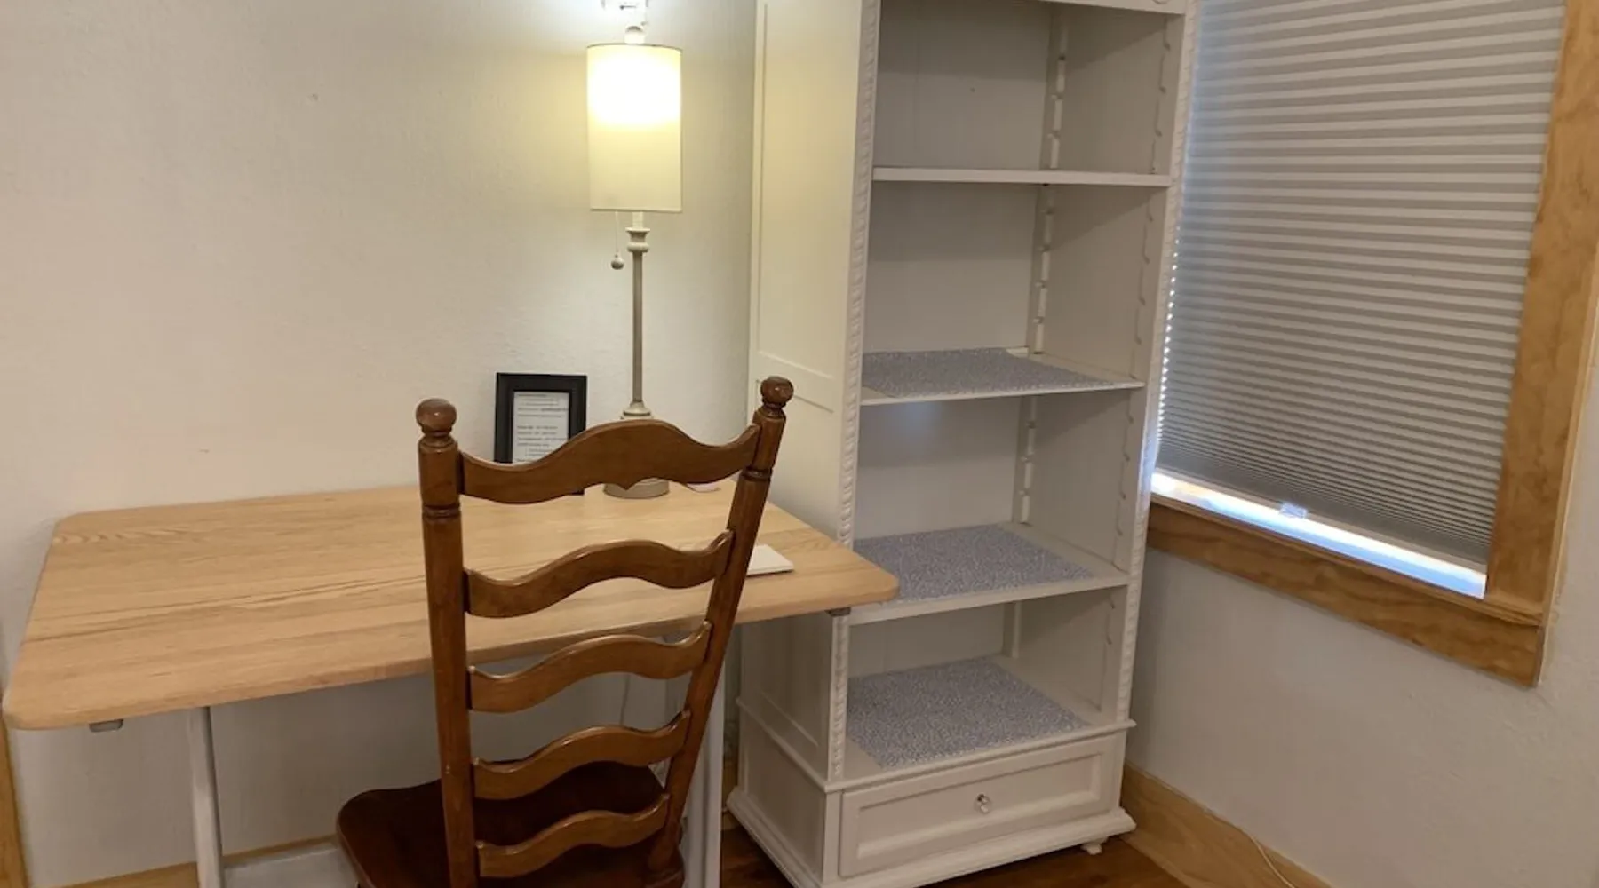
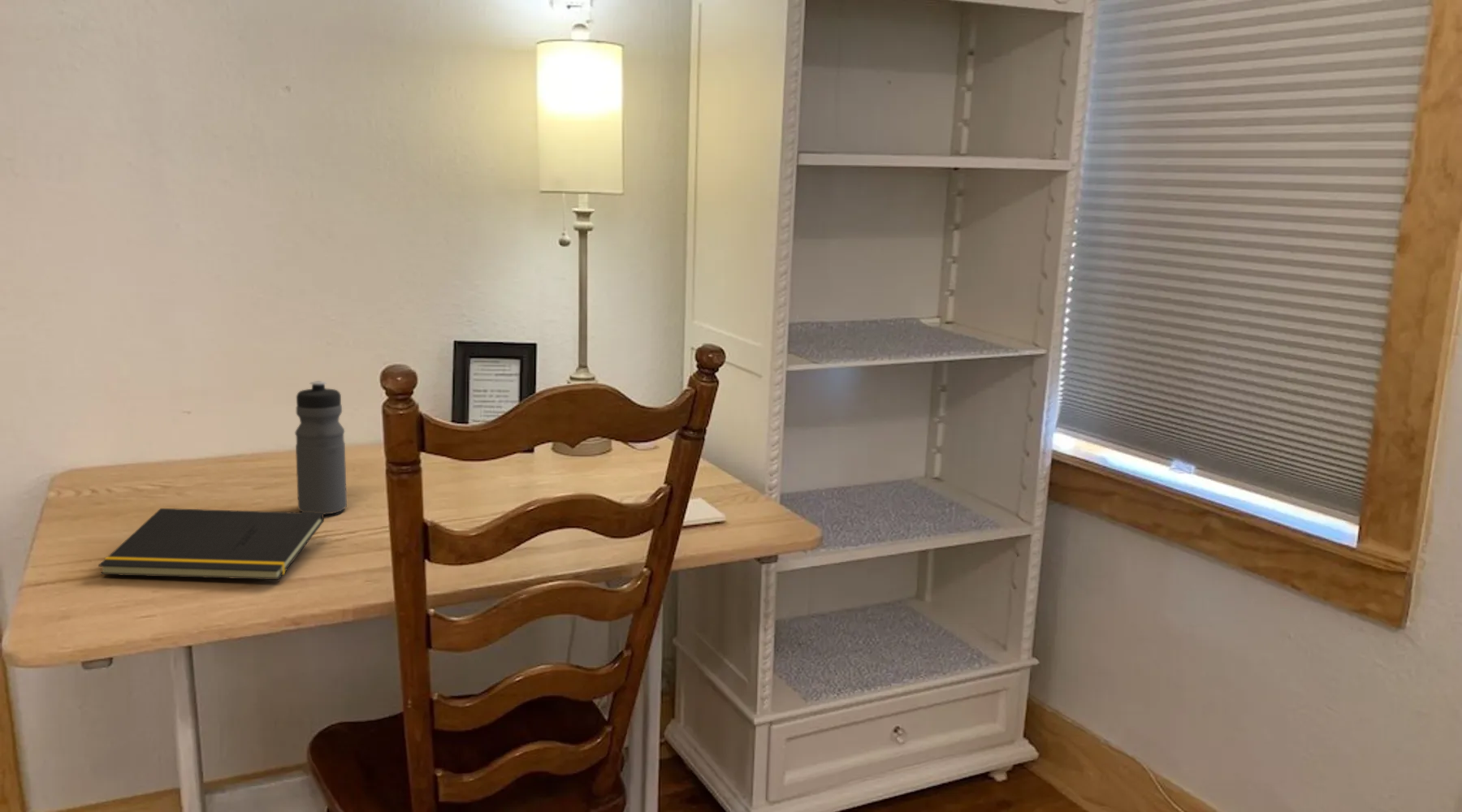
+ notepad [97,508,325,581]
+ water bottle [294,380,348,516]
